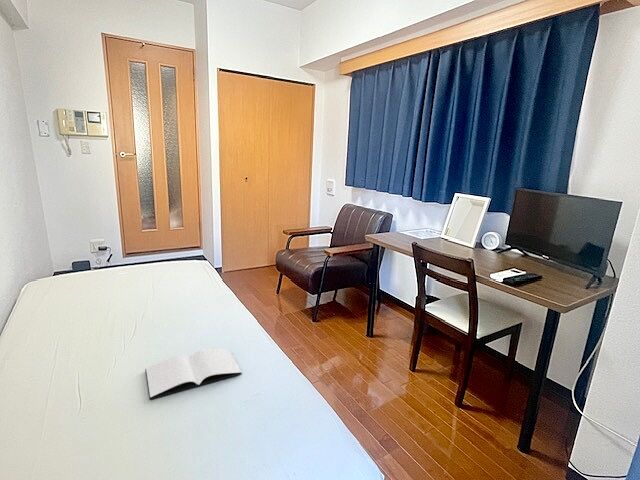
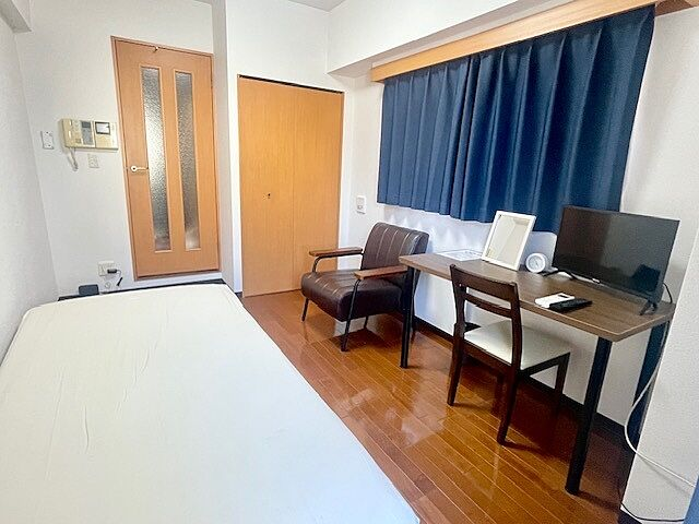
- book [144,348,242,400]
